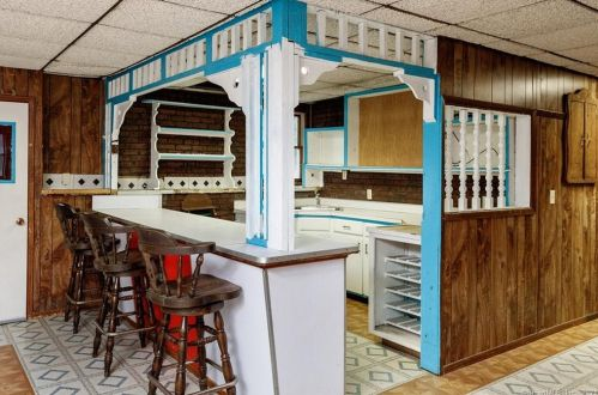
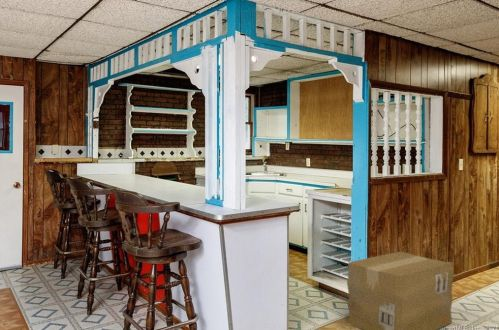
+ cardboard box [346,251,455,330]
